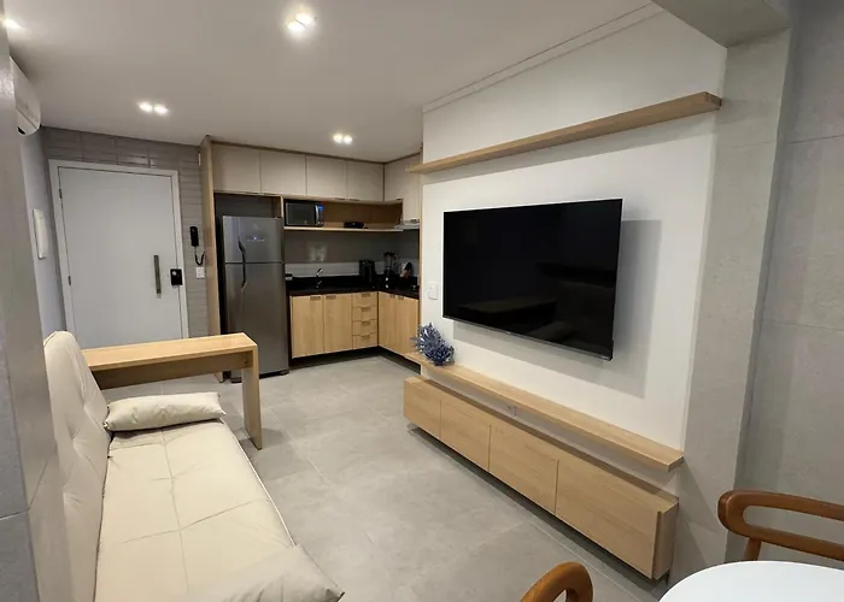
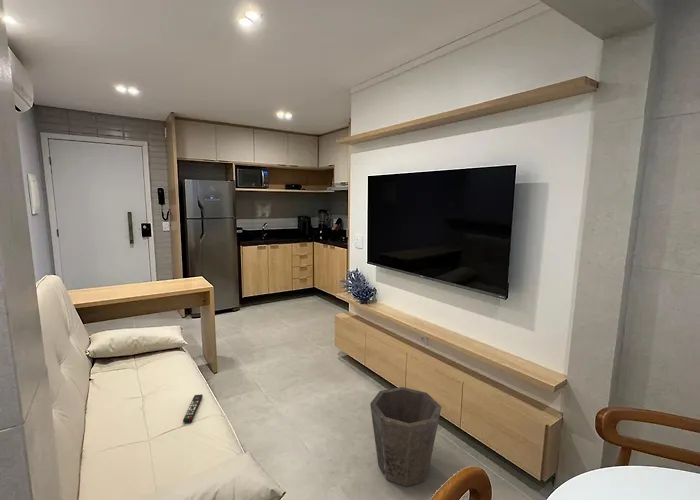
+ remote control [182,393,204,423]
+ waste bin [369,386,442,487]
